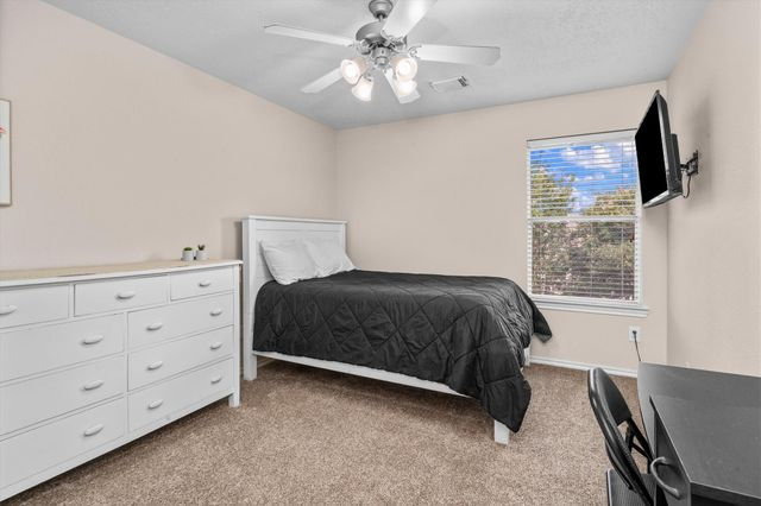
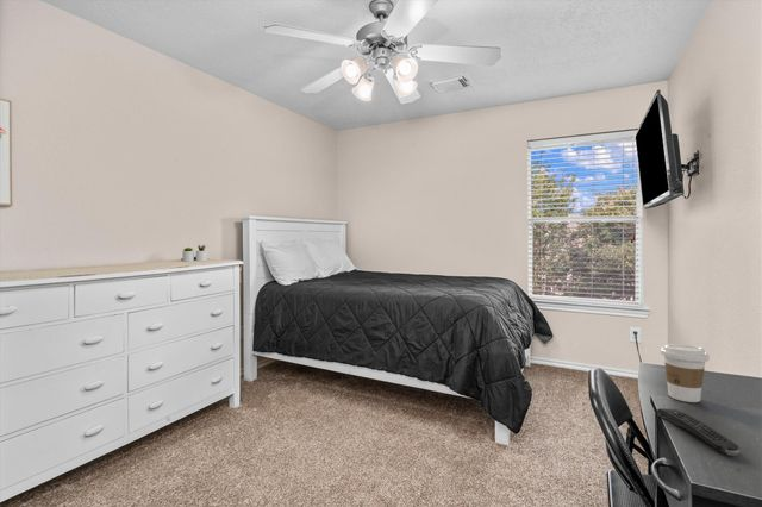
+ coffee cup [660,343,710,403]
+ remote control [656,407,741,457]
